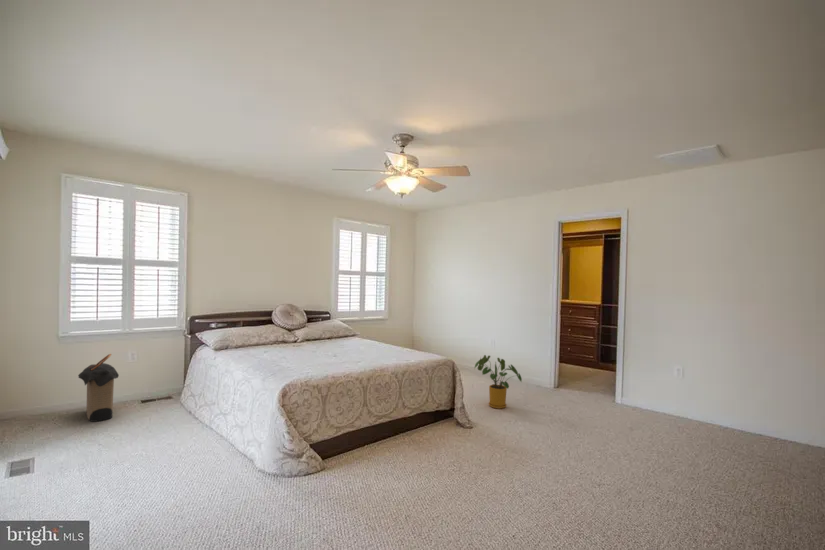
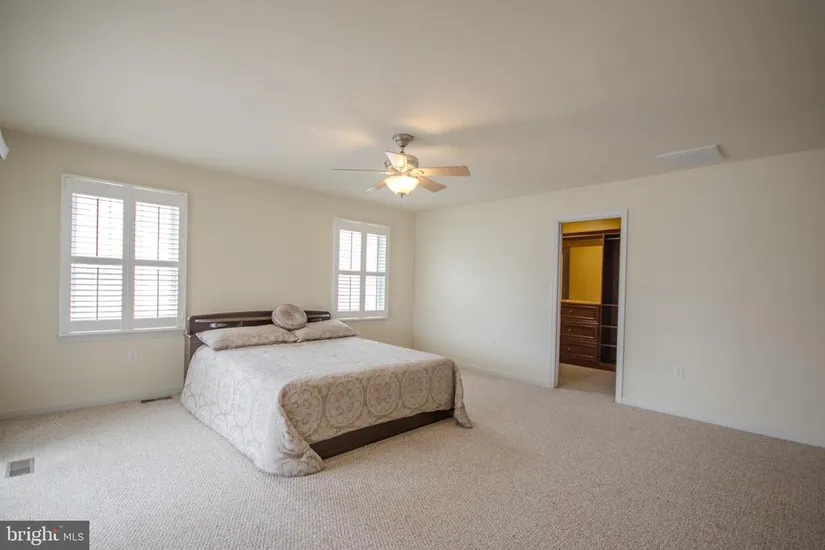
- laundry hamper [77,353,120,423]
- house plant [473,354,523,410]
